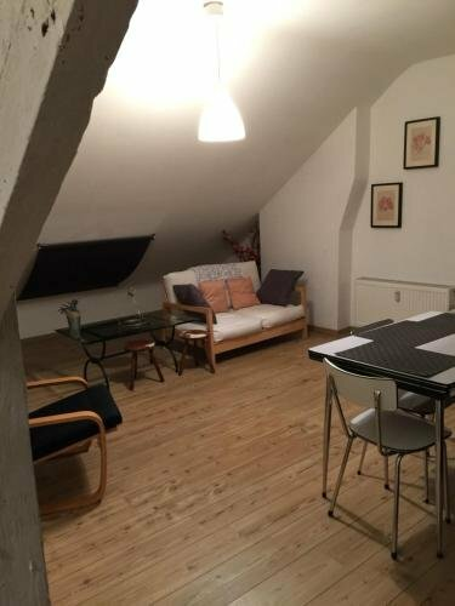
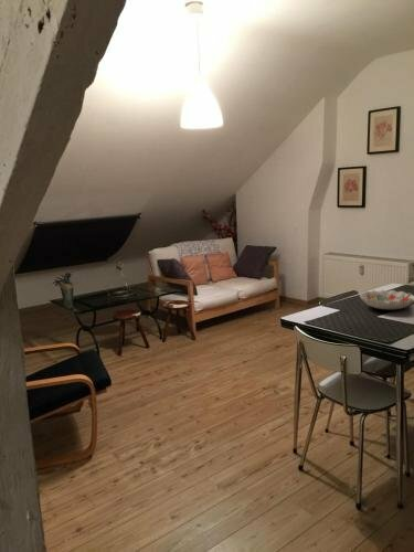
+ decorative bowl [359,288,414,310]
